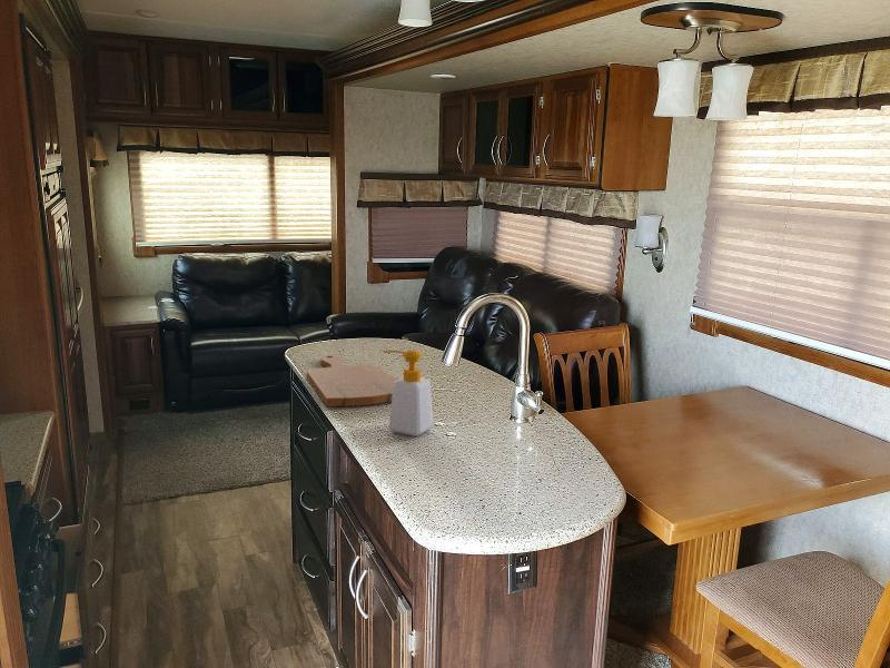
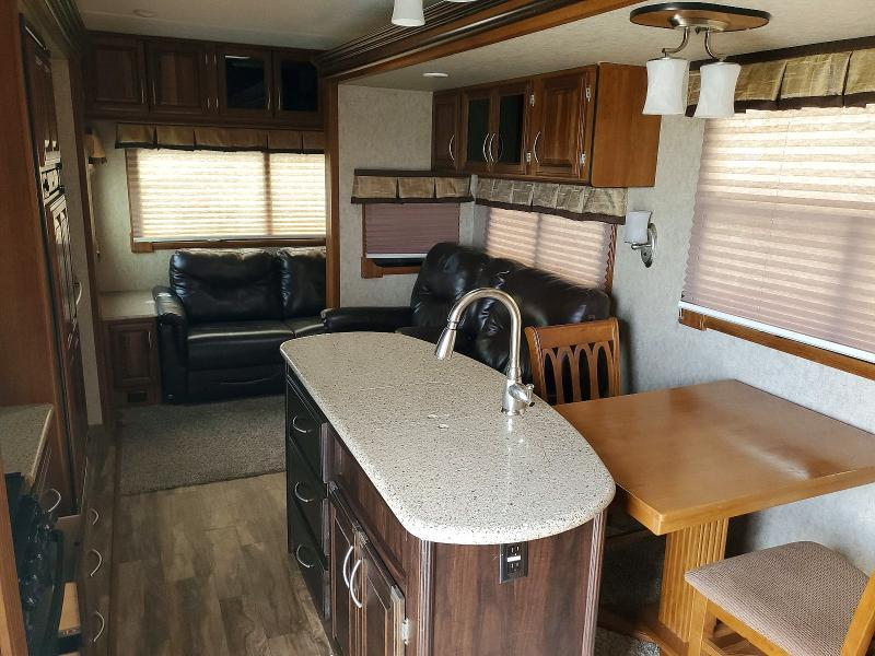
- cutting board [306,354,399,407]
- soap bottle [383,350,434,438]
